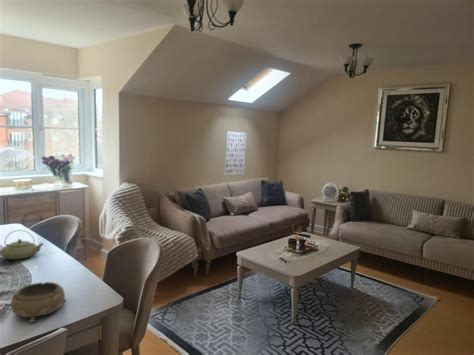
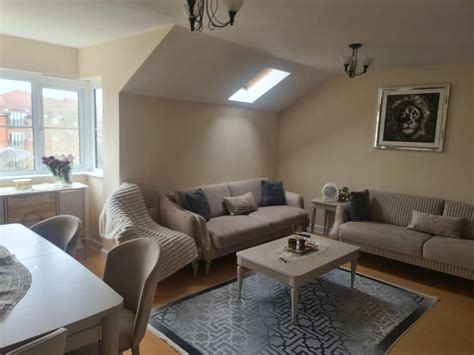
- wall art [223,130,247,176]
- teapot [0,229,44,260]
- decorative bowl [10,281,67,324]
